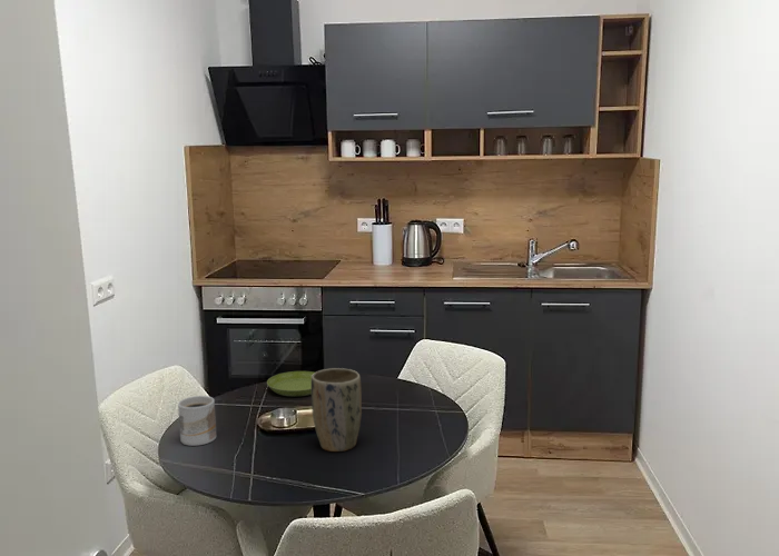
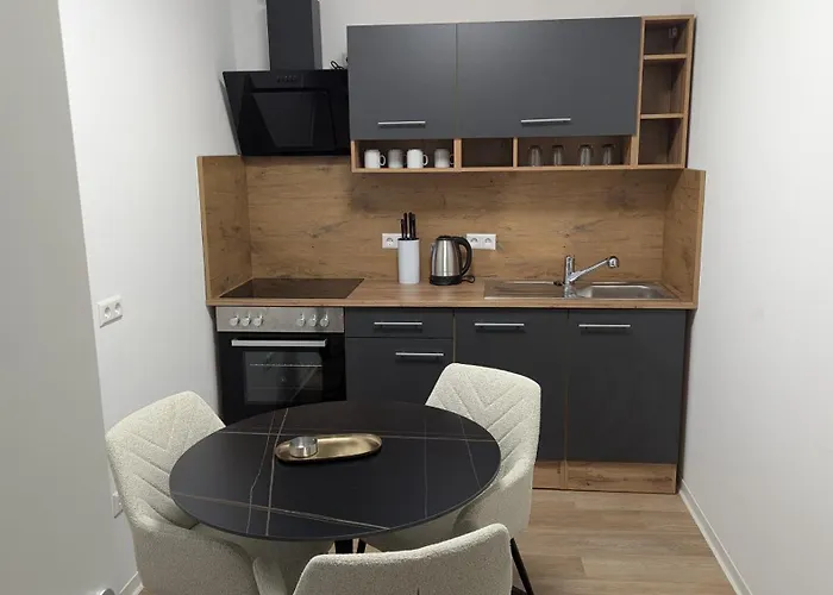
- mug [177,395,217,447]
- saucer [266,370,316,398]
- plant pot [310,367,363,453]
